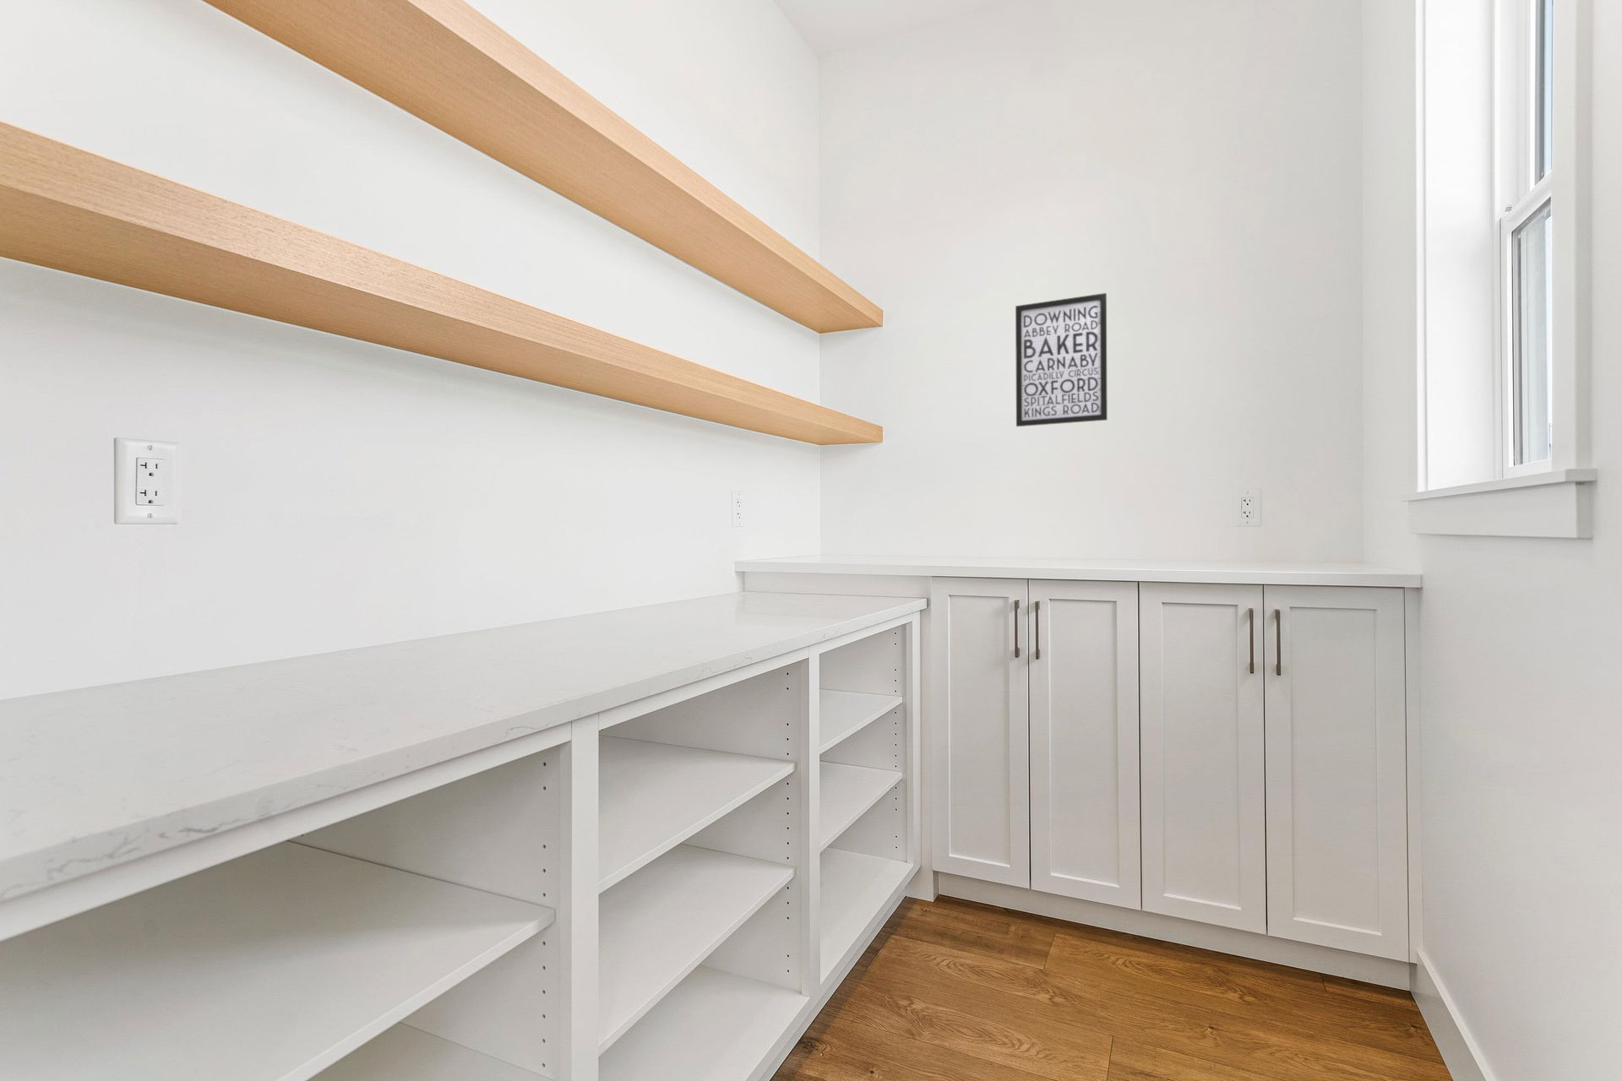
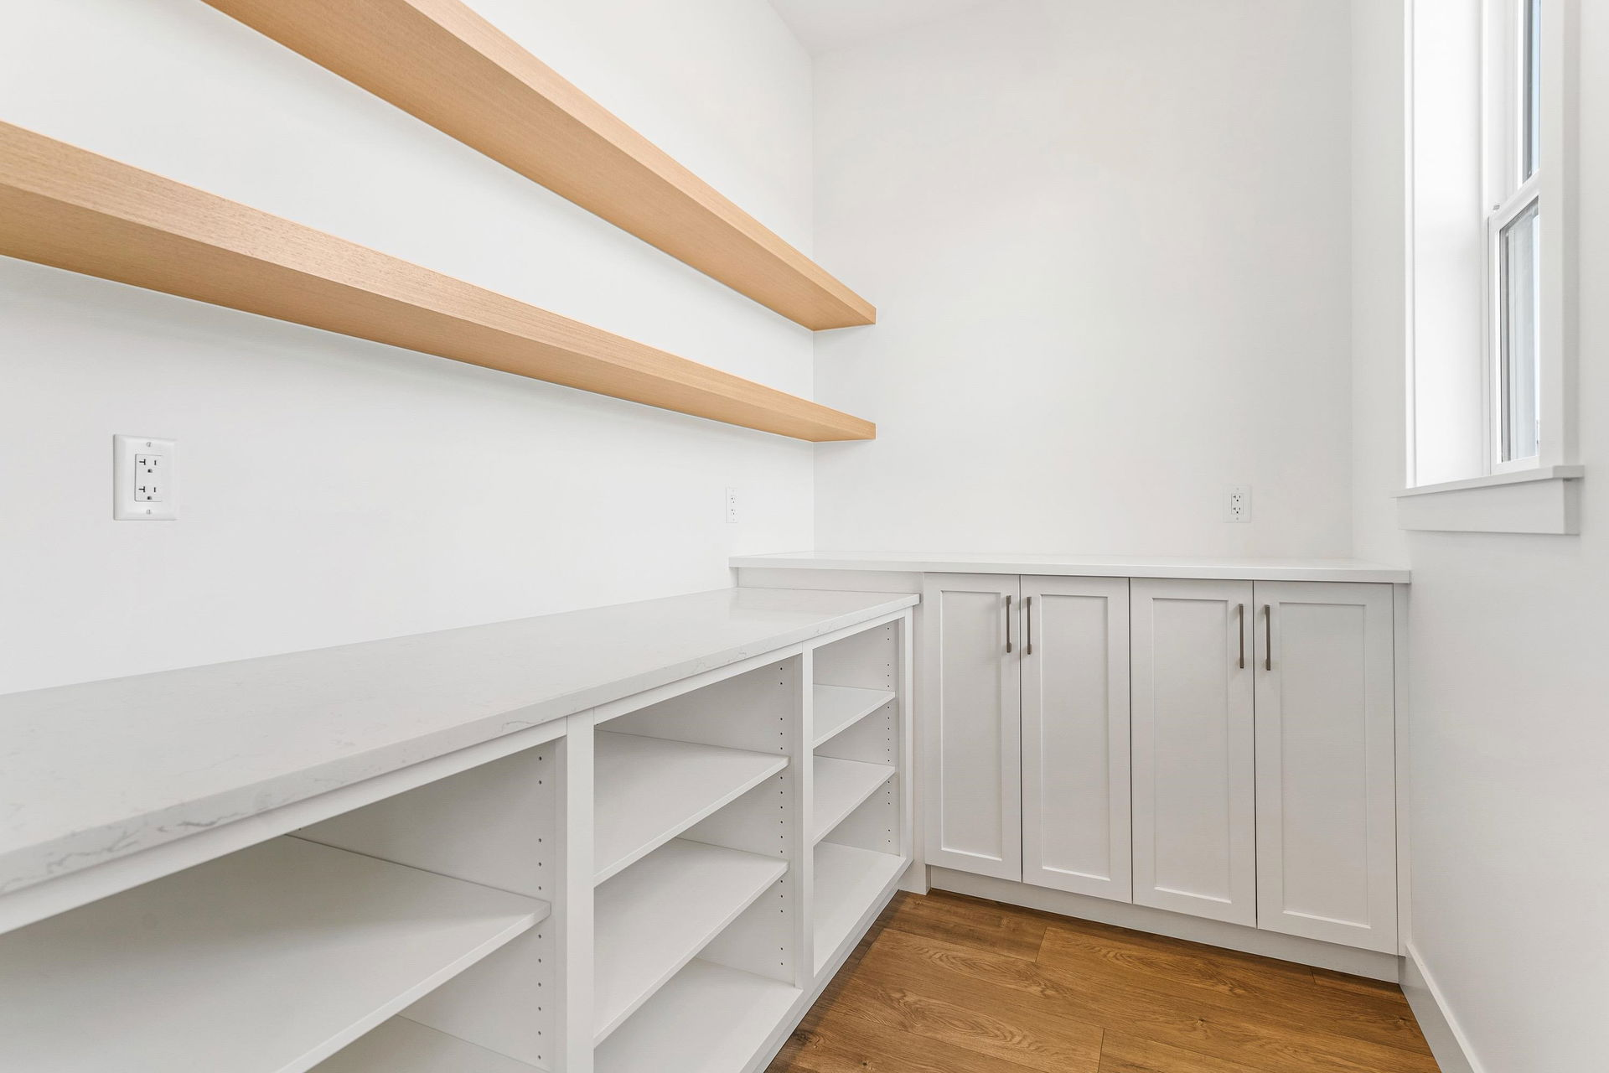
- wall art [1015,292,1108,427]
